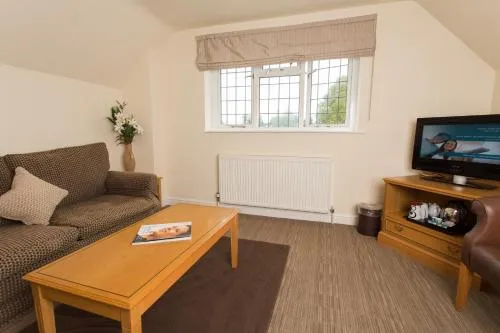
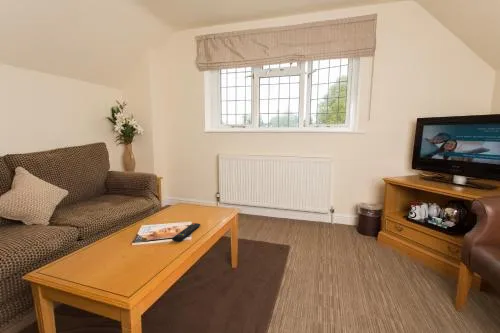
+ remote control [171,222,201,242]
